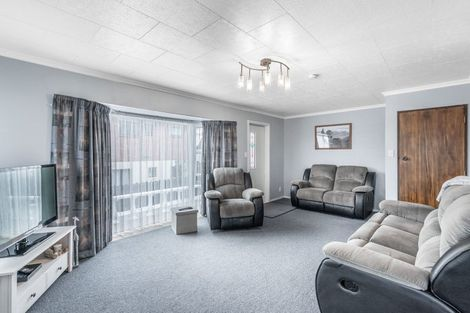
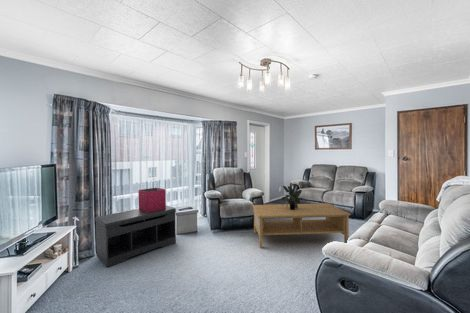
+ coffee table [251,202,352,249]
+ potted plant [281,182,304,210]
+ storage bin [137,187,167,213]
+ bench [94,205,177,268]
